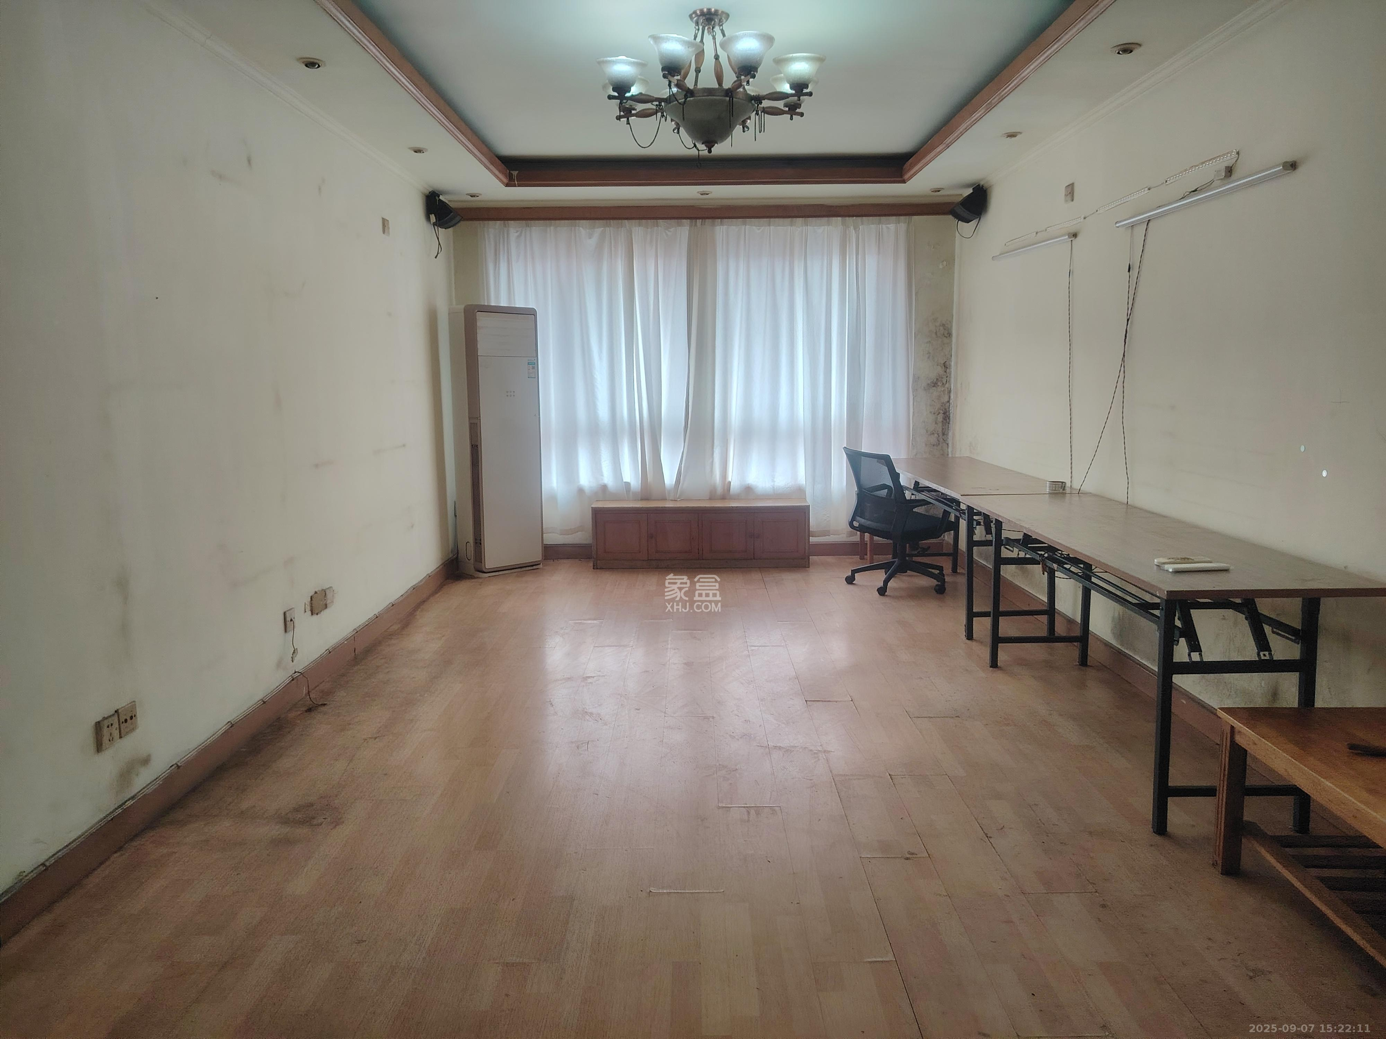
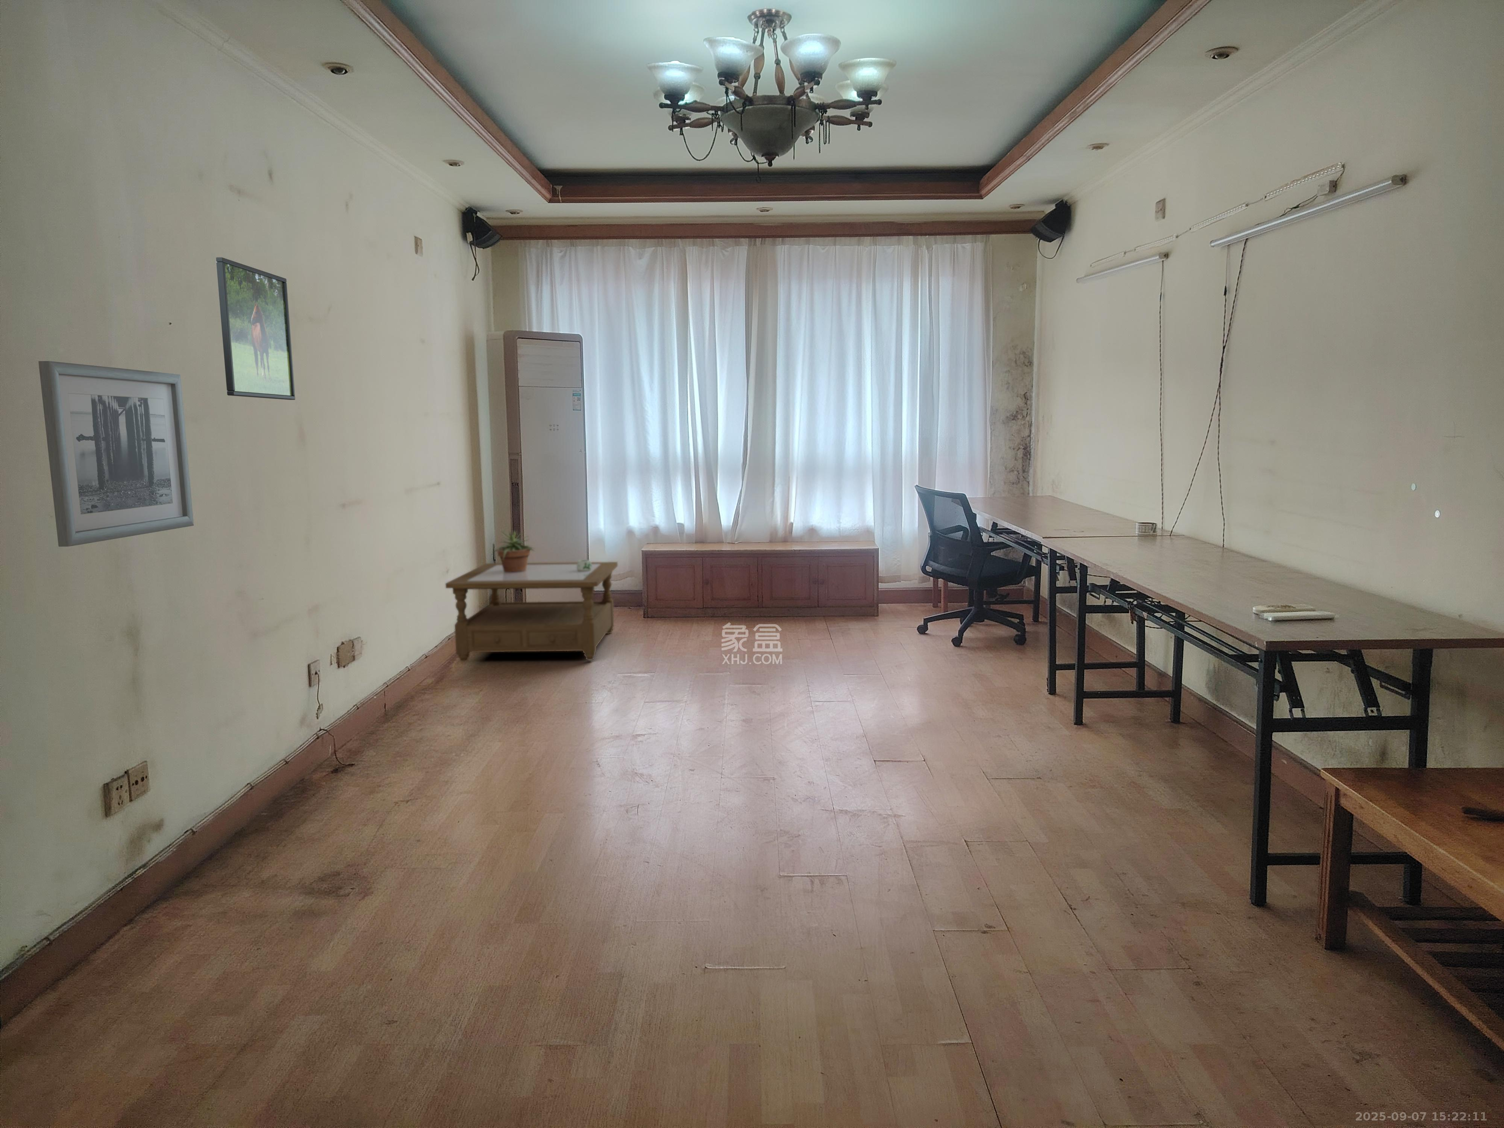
+ coffee table [445,562,618,662]
+ potted plant [493,531,536,572]
+ mug [577,559,592,571]
+ wall art [38,360,194,547]
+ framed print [216,257,296,400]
